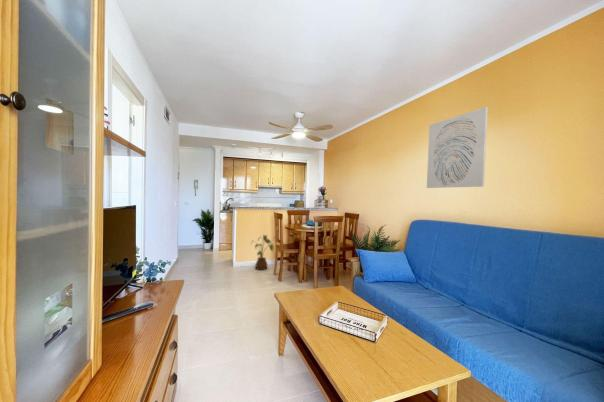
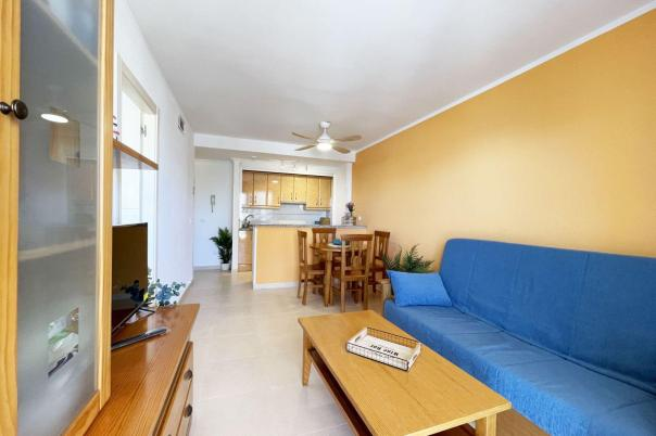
- wall art [426,106,489,189]
- house plant [249,234,276,271]
